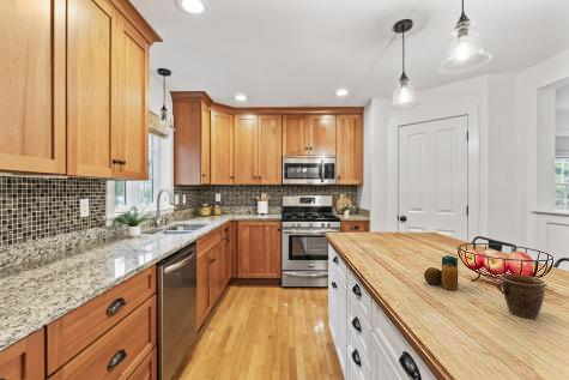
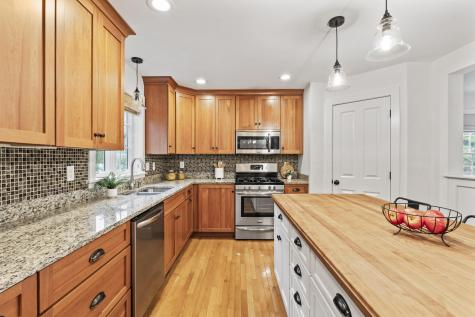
- candle [423,254,459,291]
- mug [495,272,549,320]
